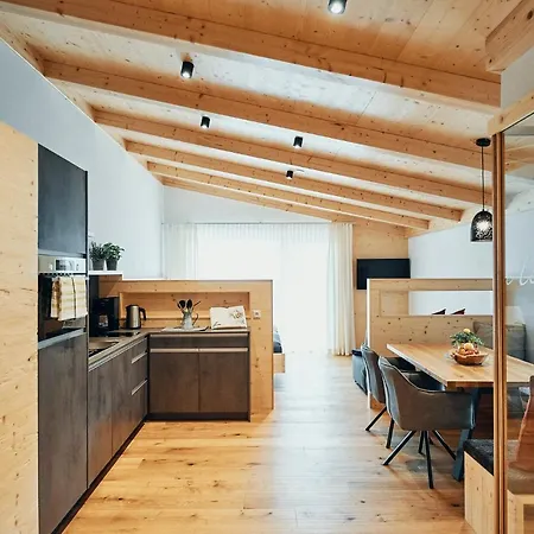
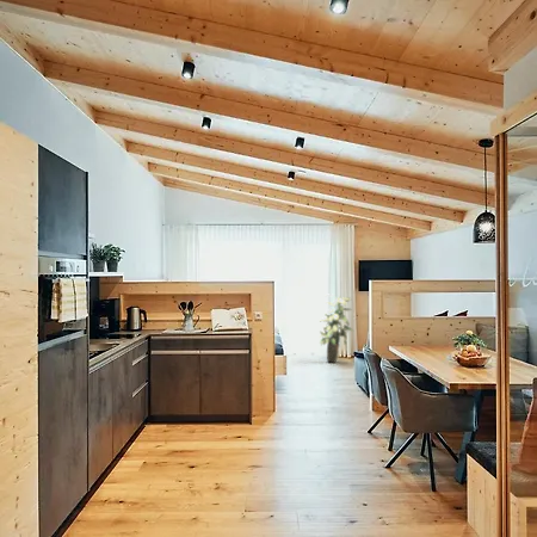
+ indoor plant [319,292,354,364]
